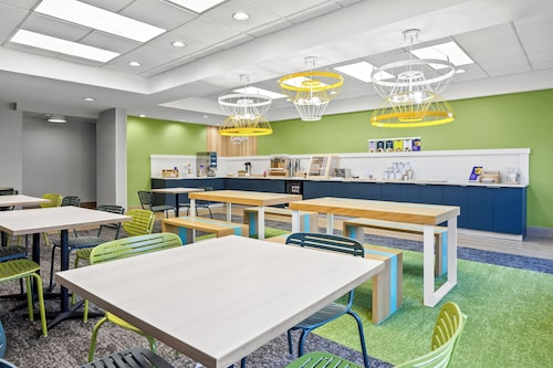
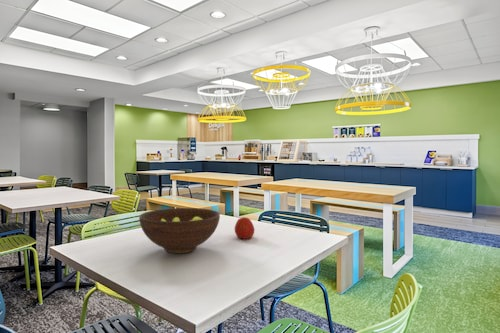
+ fruit bowl [138,207,221,254]
+ apple [234,216,255,240]
